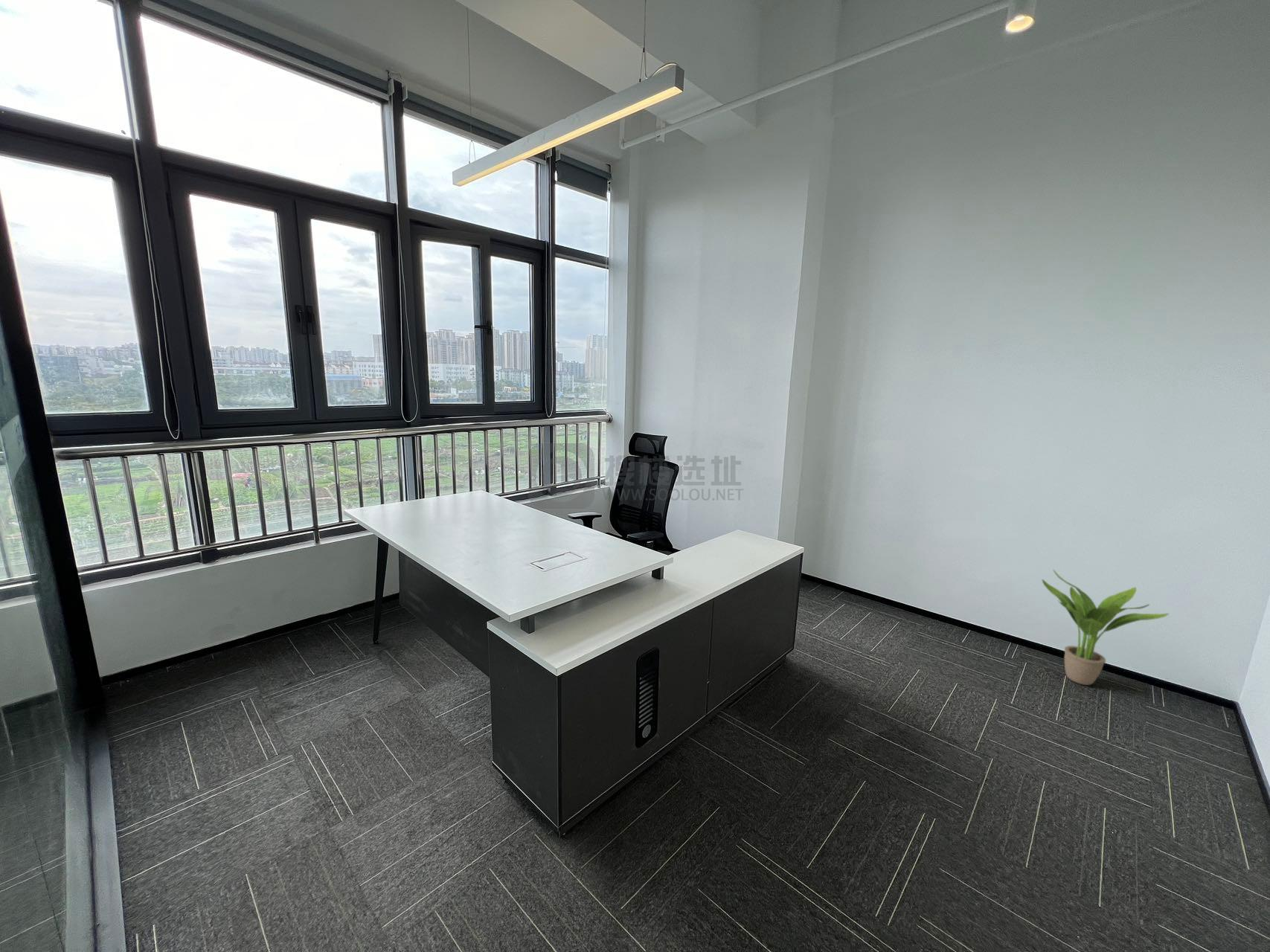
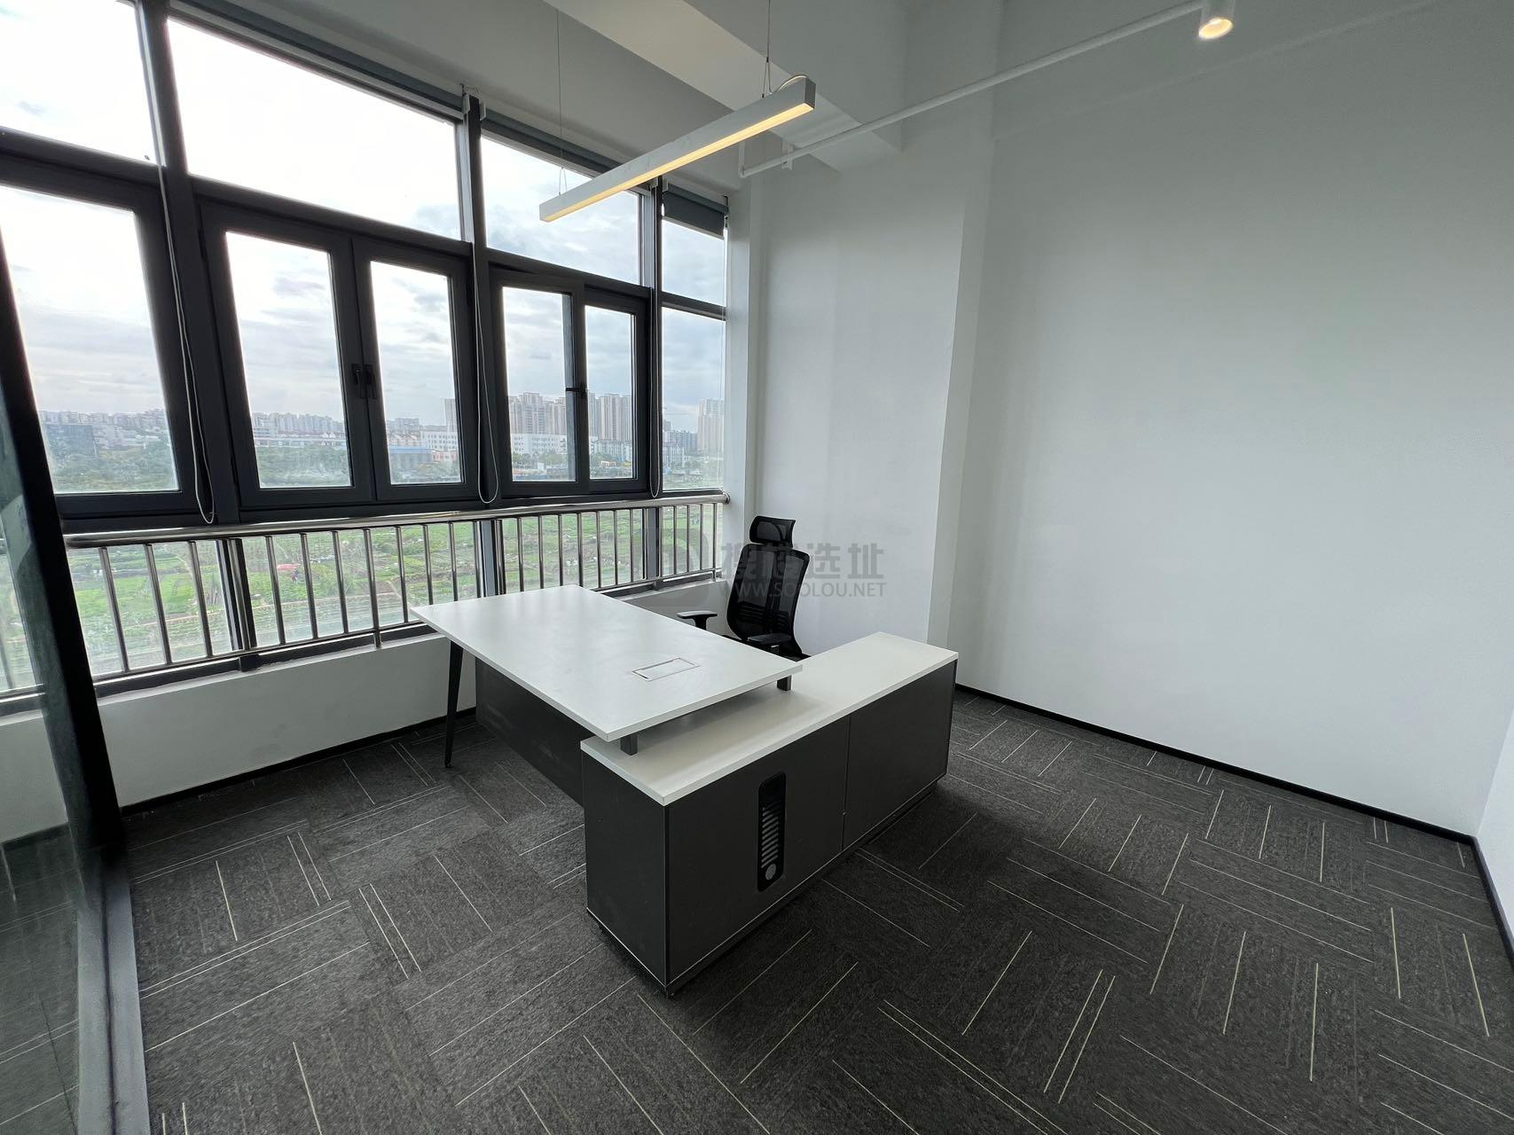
- potted plant [1042,569,1170,686]
